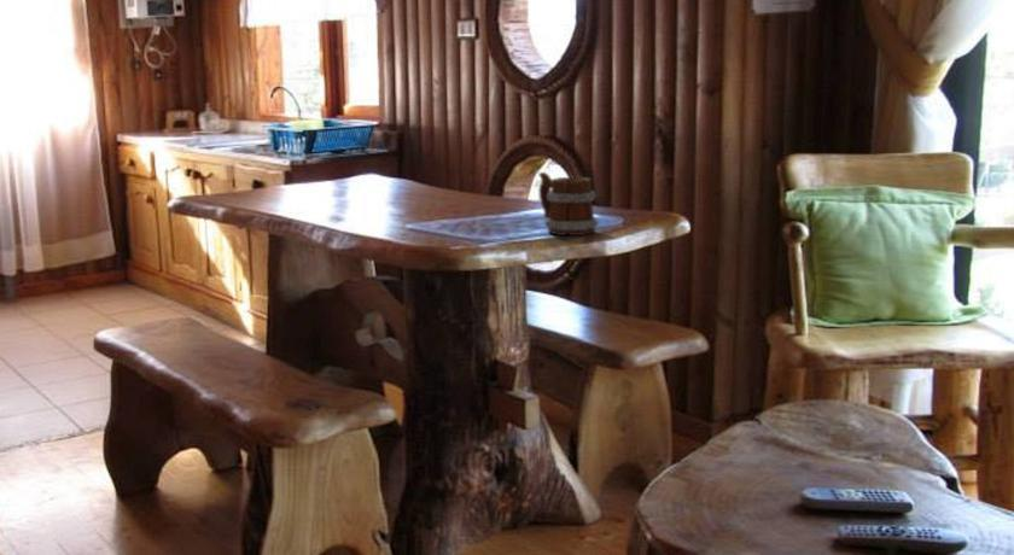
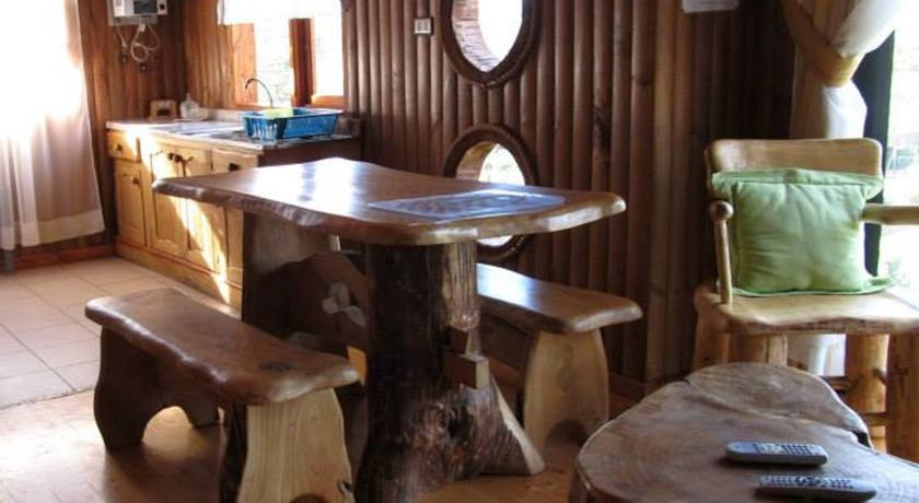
- mug [537,171,600,236]
